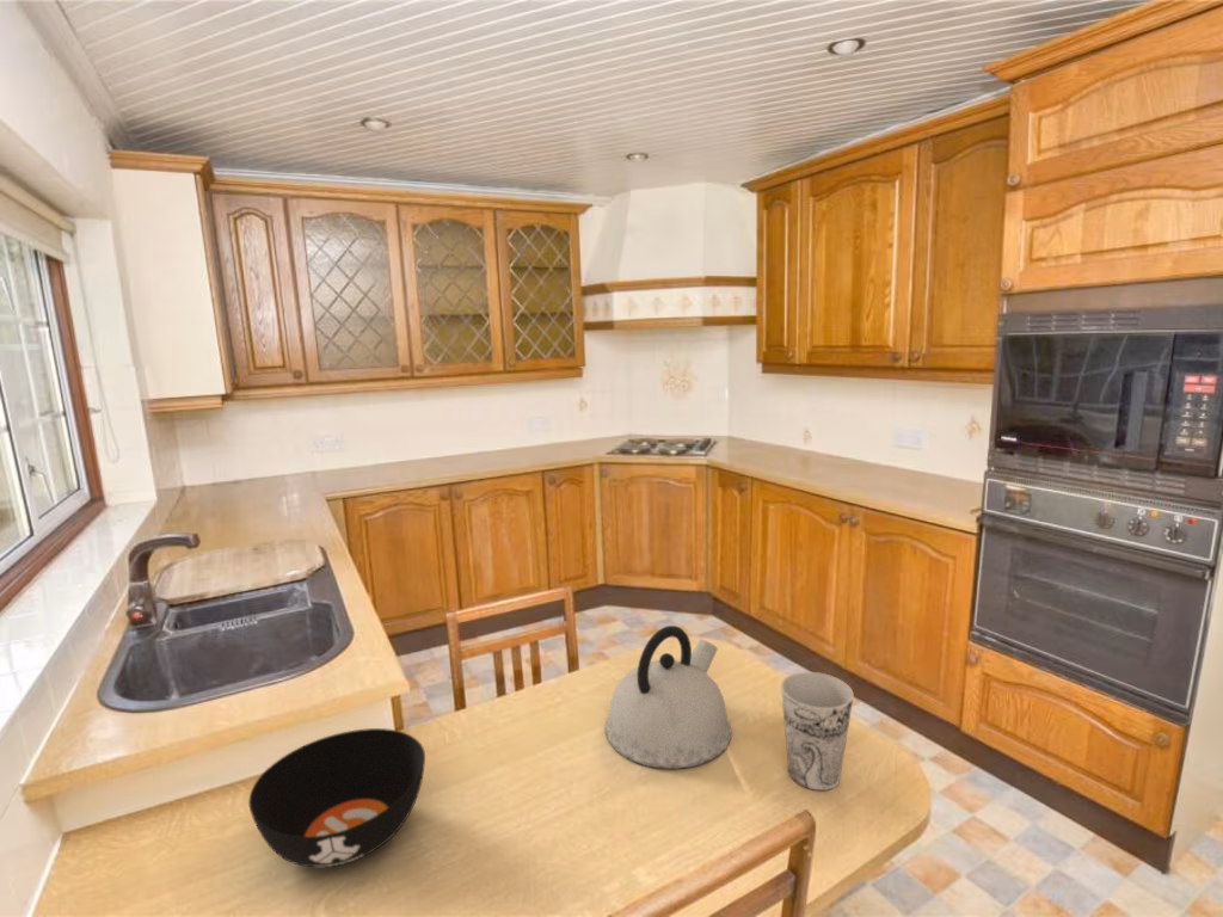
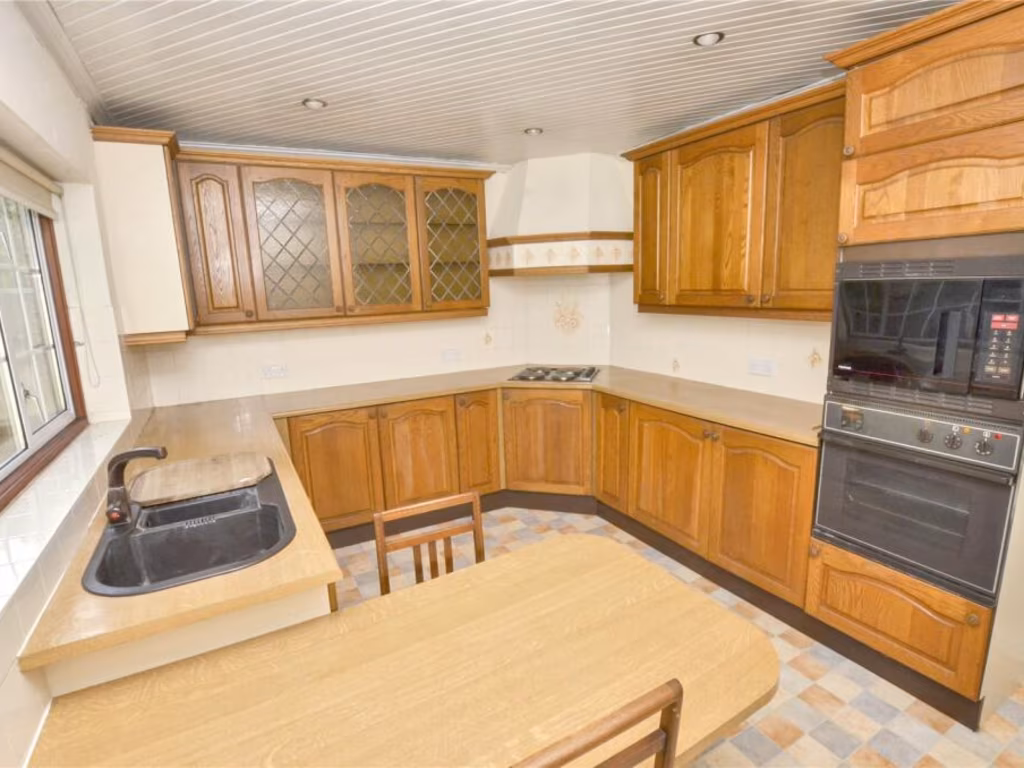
- bowl [247,727,426,868]
- cup [780,671,855,792]
- kettle [604,624,732,770]
